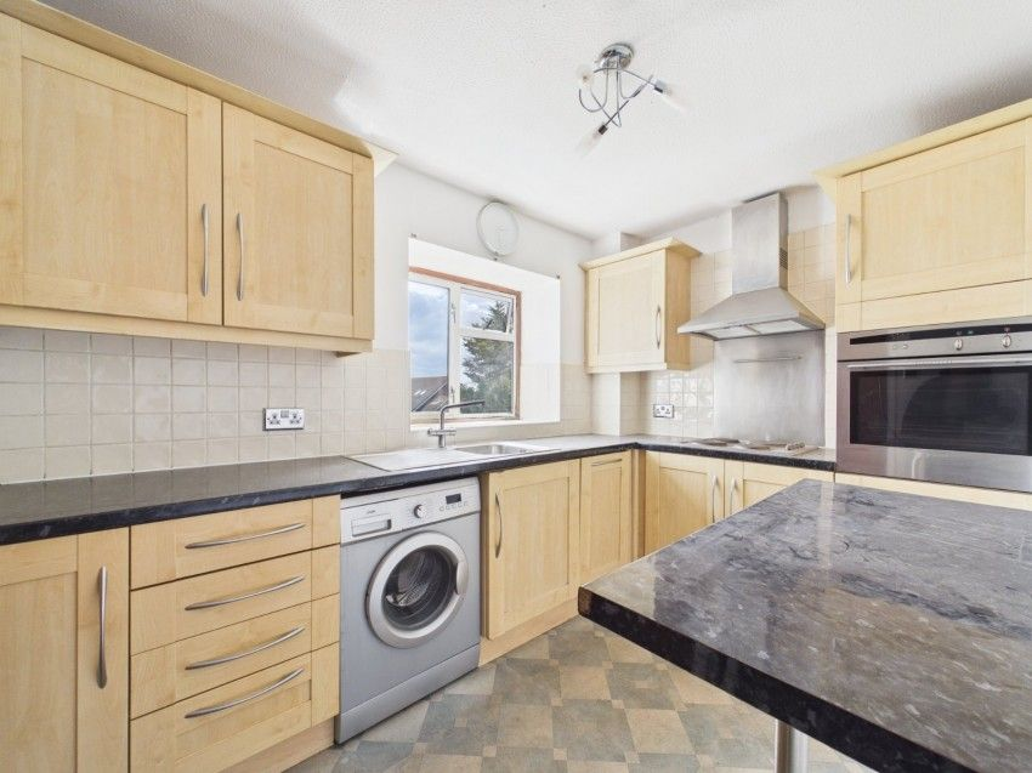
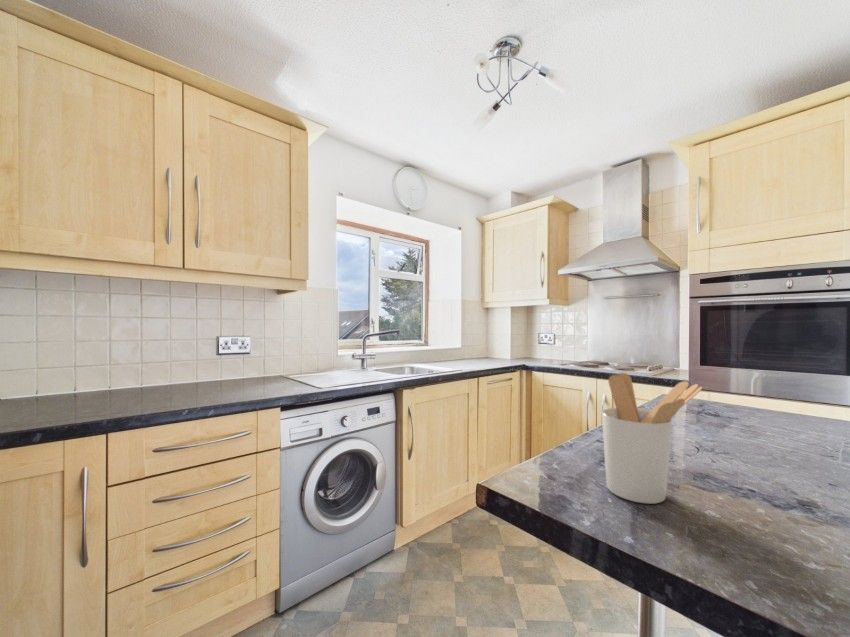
+ utensil holder [601,372,704,505]
